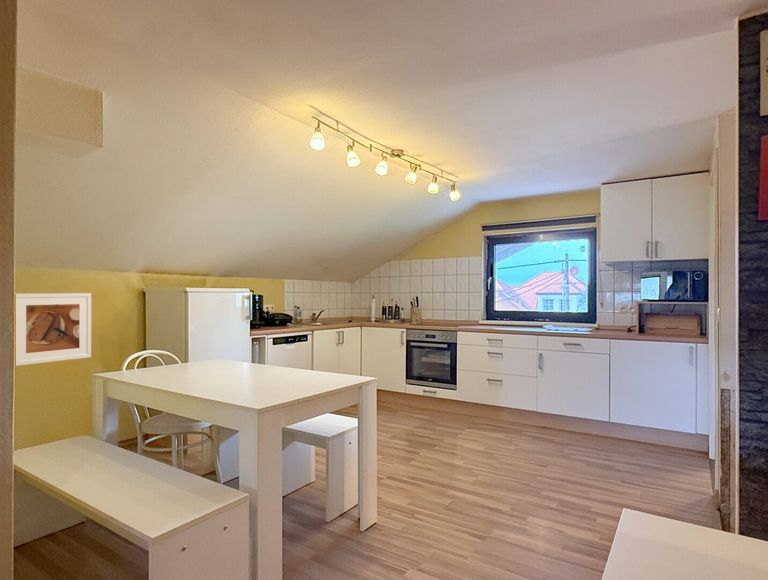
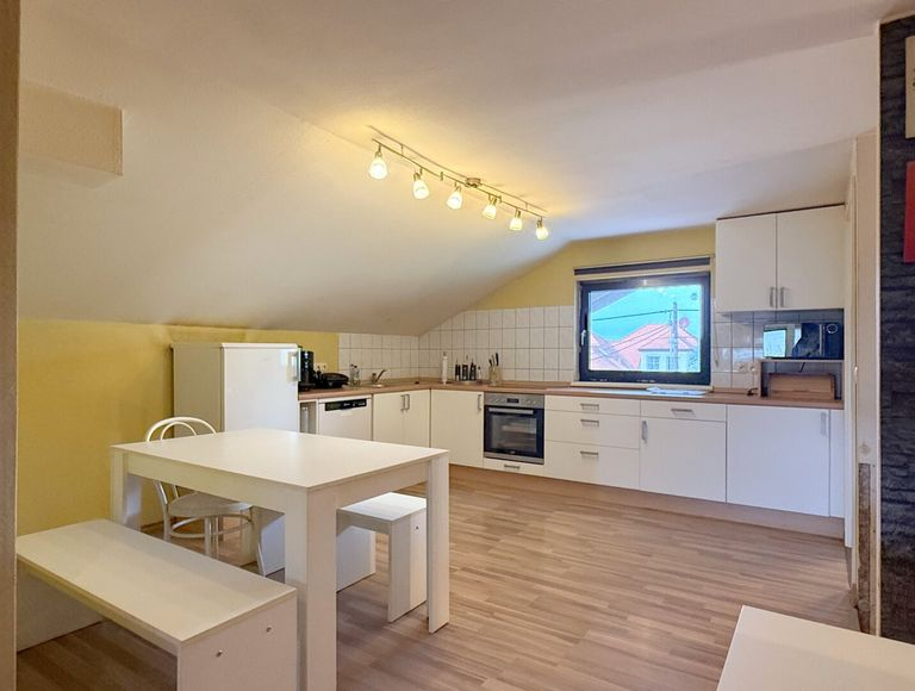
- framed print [15,292,92,367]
